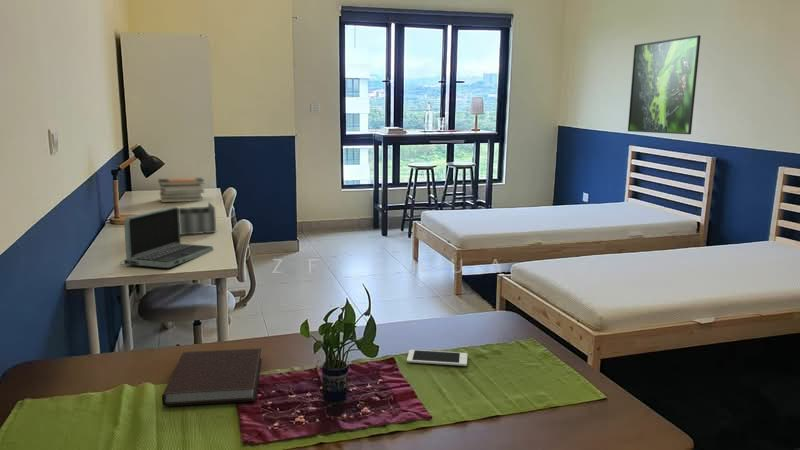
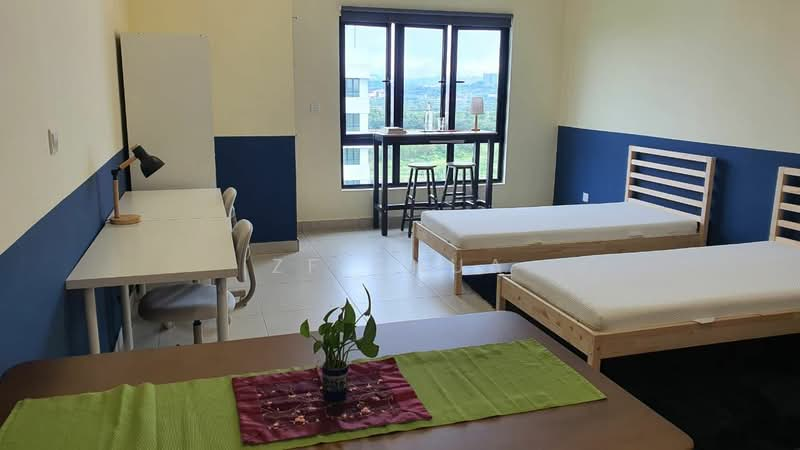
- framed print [627,34,702,135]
- book stack [157,177,206,203]
- cell phone [406,349,468,367]
- laptop [119,206,214,269]
- desk organizer [162,201,217,236]
- notebook [161,347,262,407]
